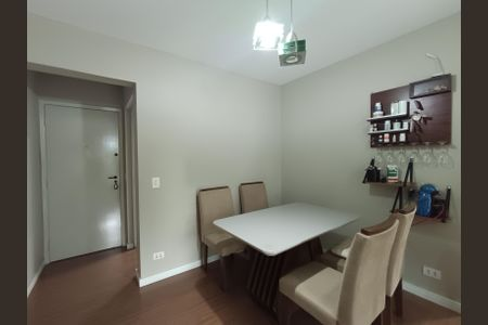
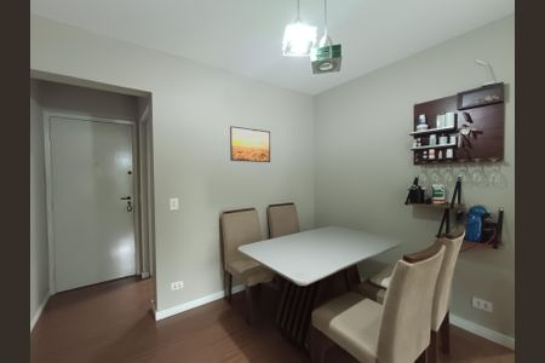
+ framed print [229,125,271,163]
